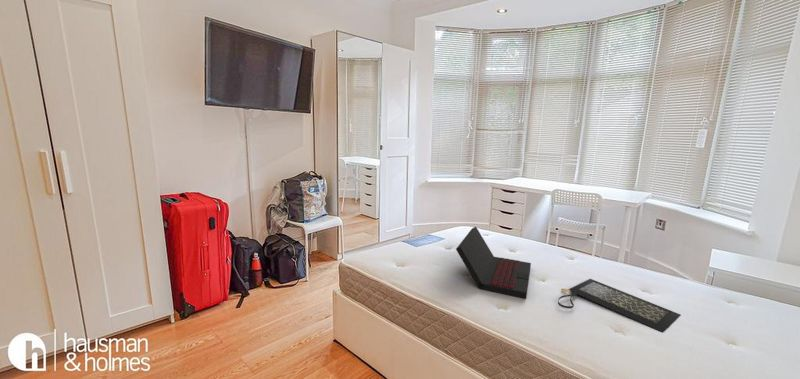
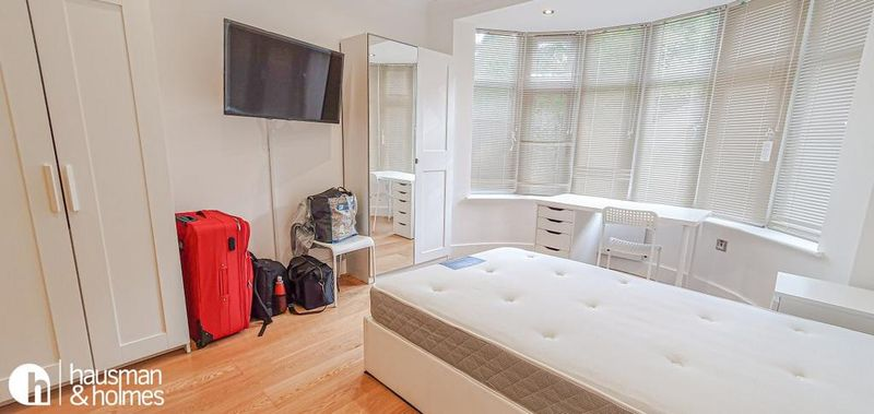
- clutch bag [557,278,682,333]
- laptop [455,226,532,300]
